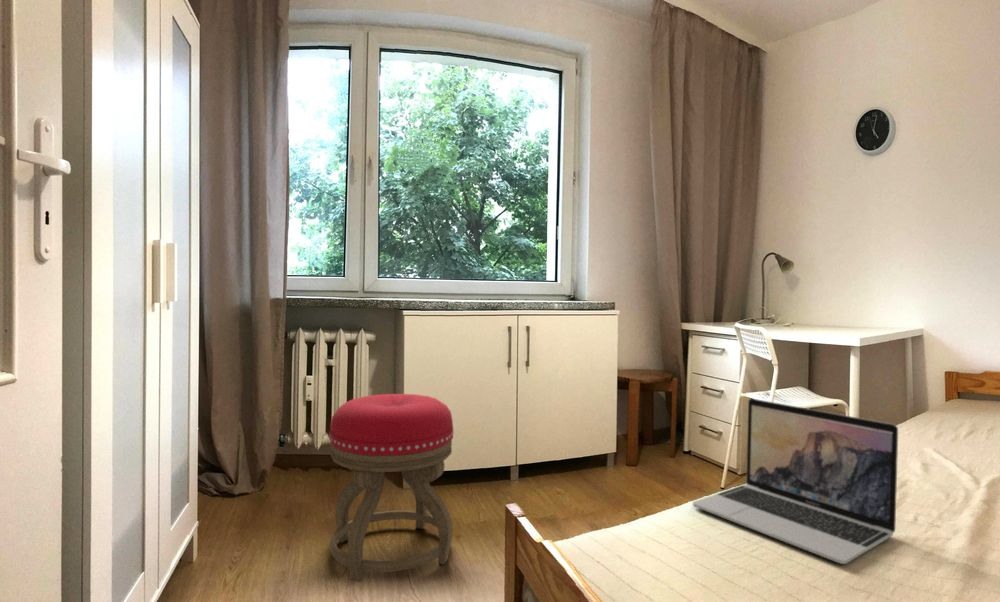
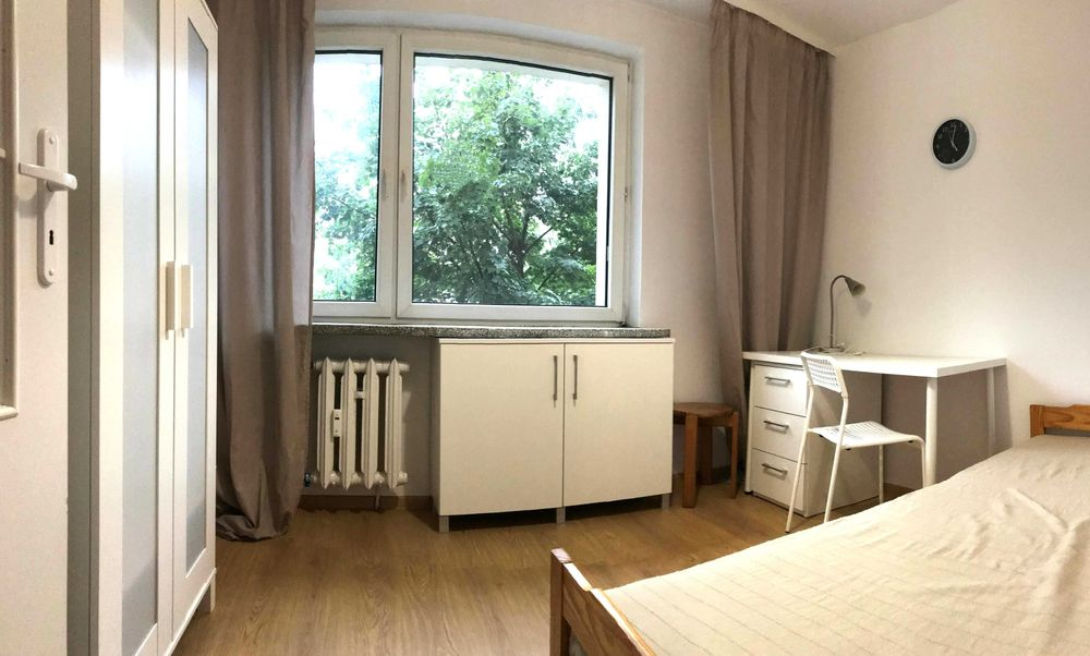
- stool [328,393,454,582]
- laptop [692,398,899,565]
